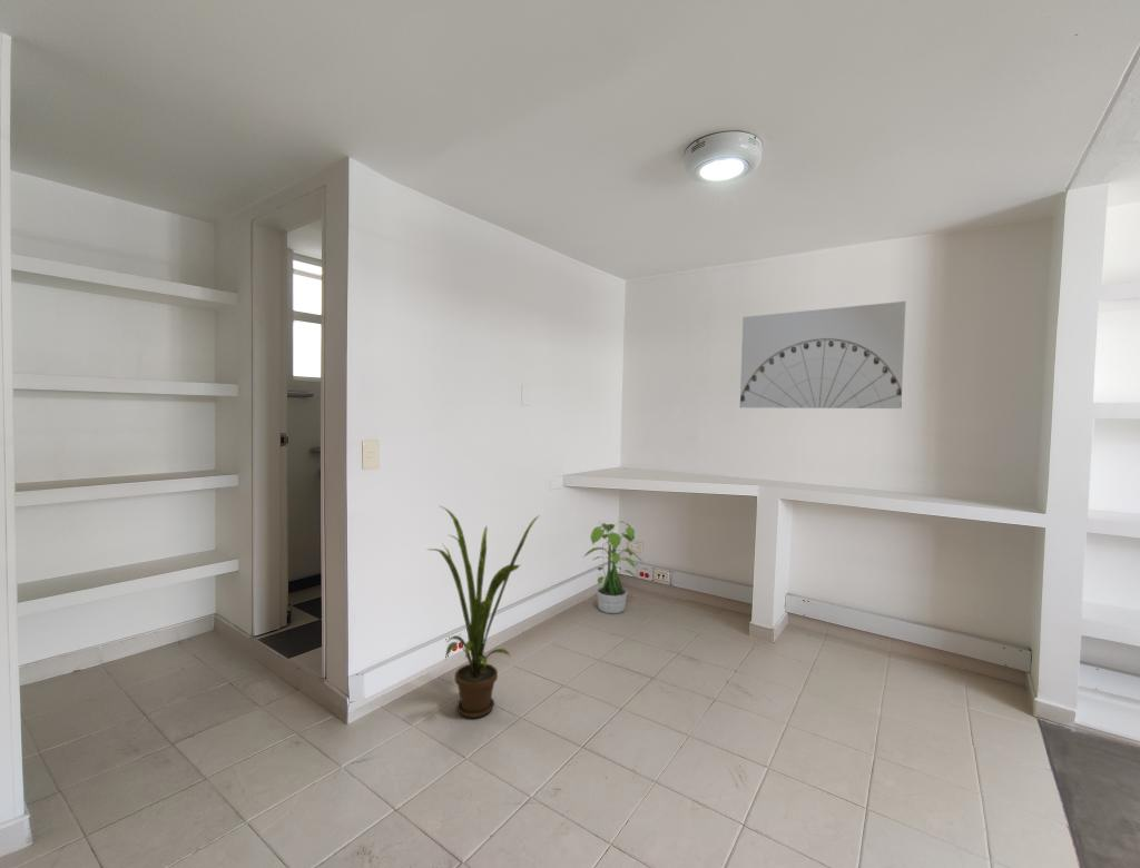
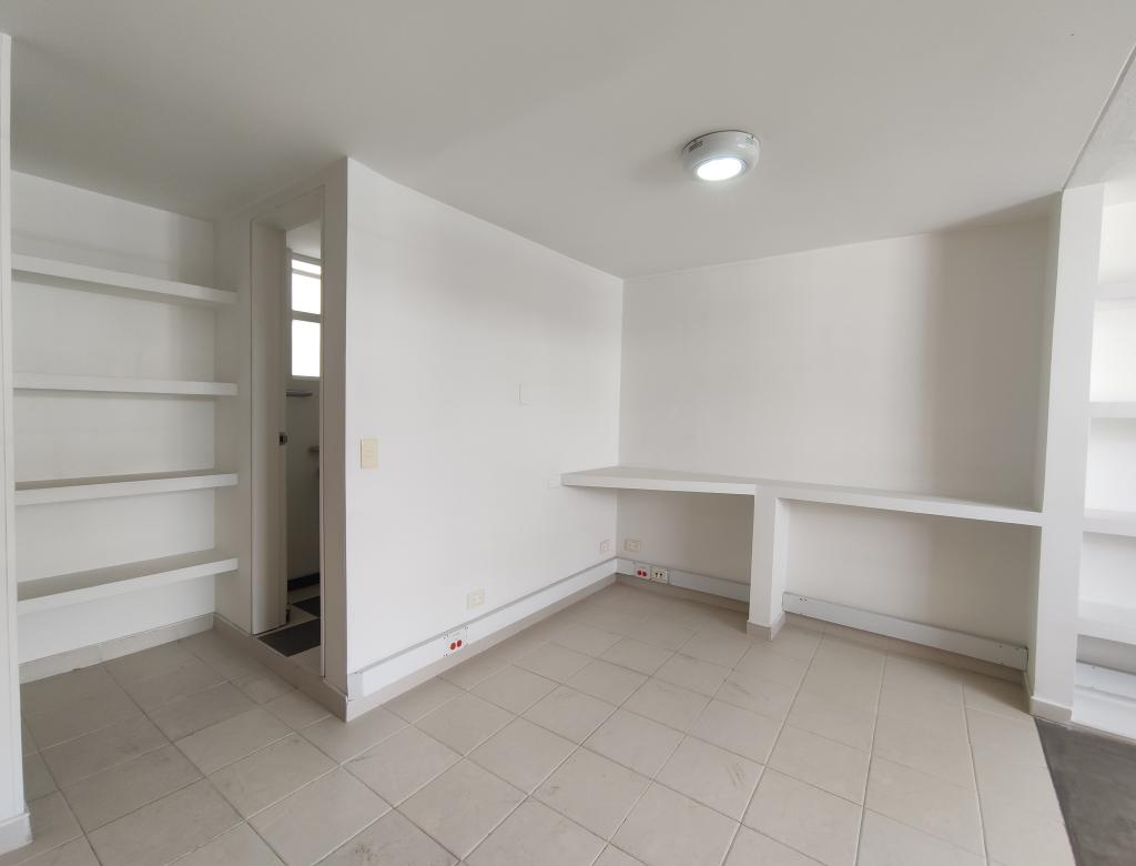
- potted plant [582,520,645,614]
- house plant [428,504,541,719]
- wall art [739,300,907,410]
